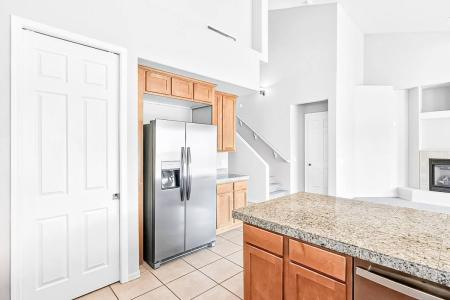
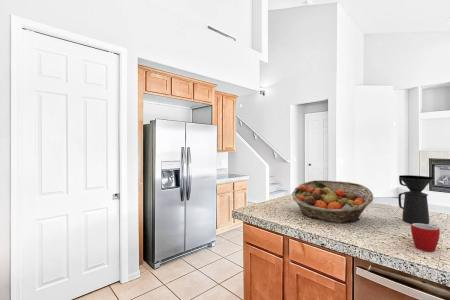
+ coffee maker [397,174,435,225]
+ fruit basket [291,179,374,224]
+ mug [410,223,441,252]
